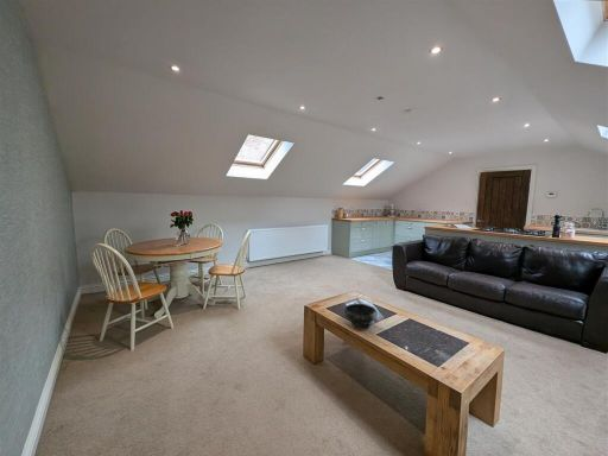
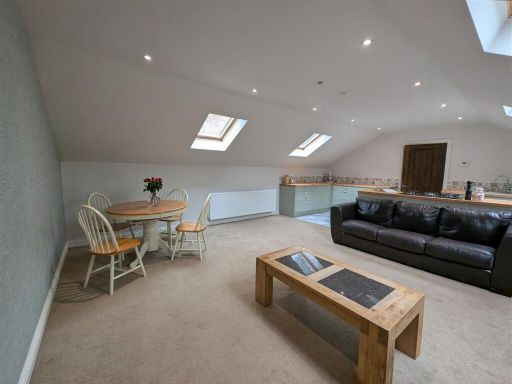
- bowl [343,303,379,329]
